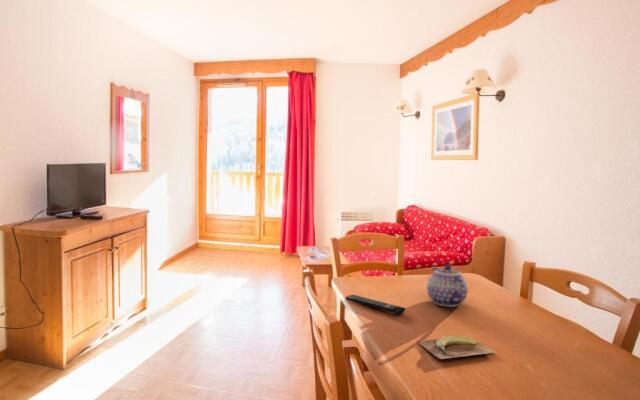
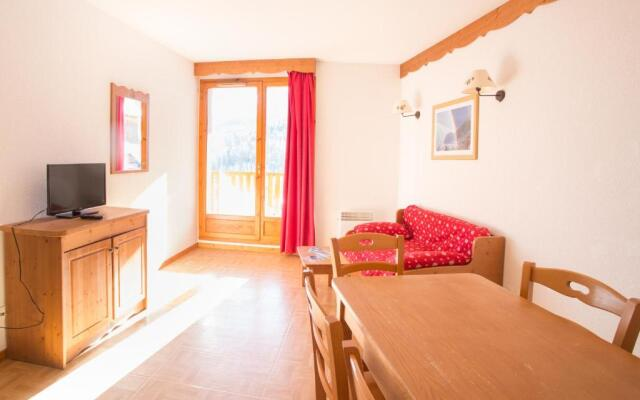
- remote control [344,294,406,315]
- teapot [426,264,469,308]
- banana [416,334,496,360]
